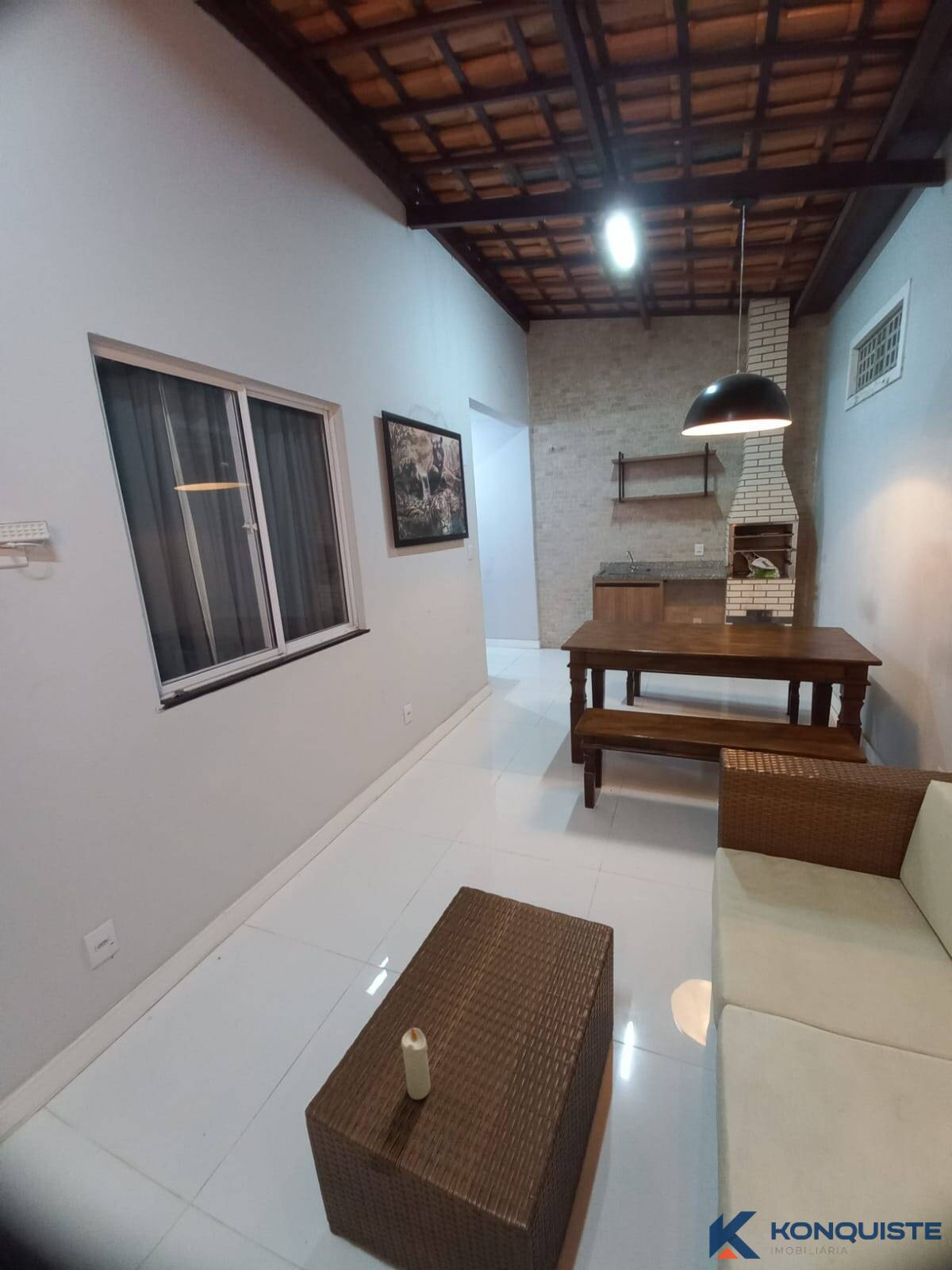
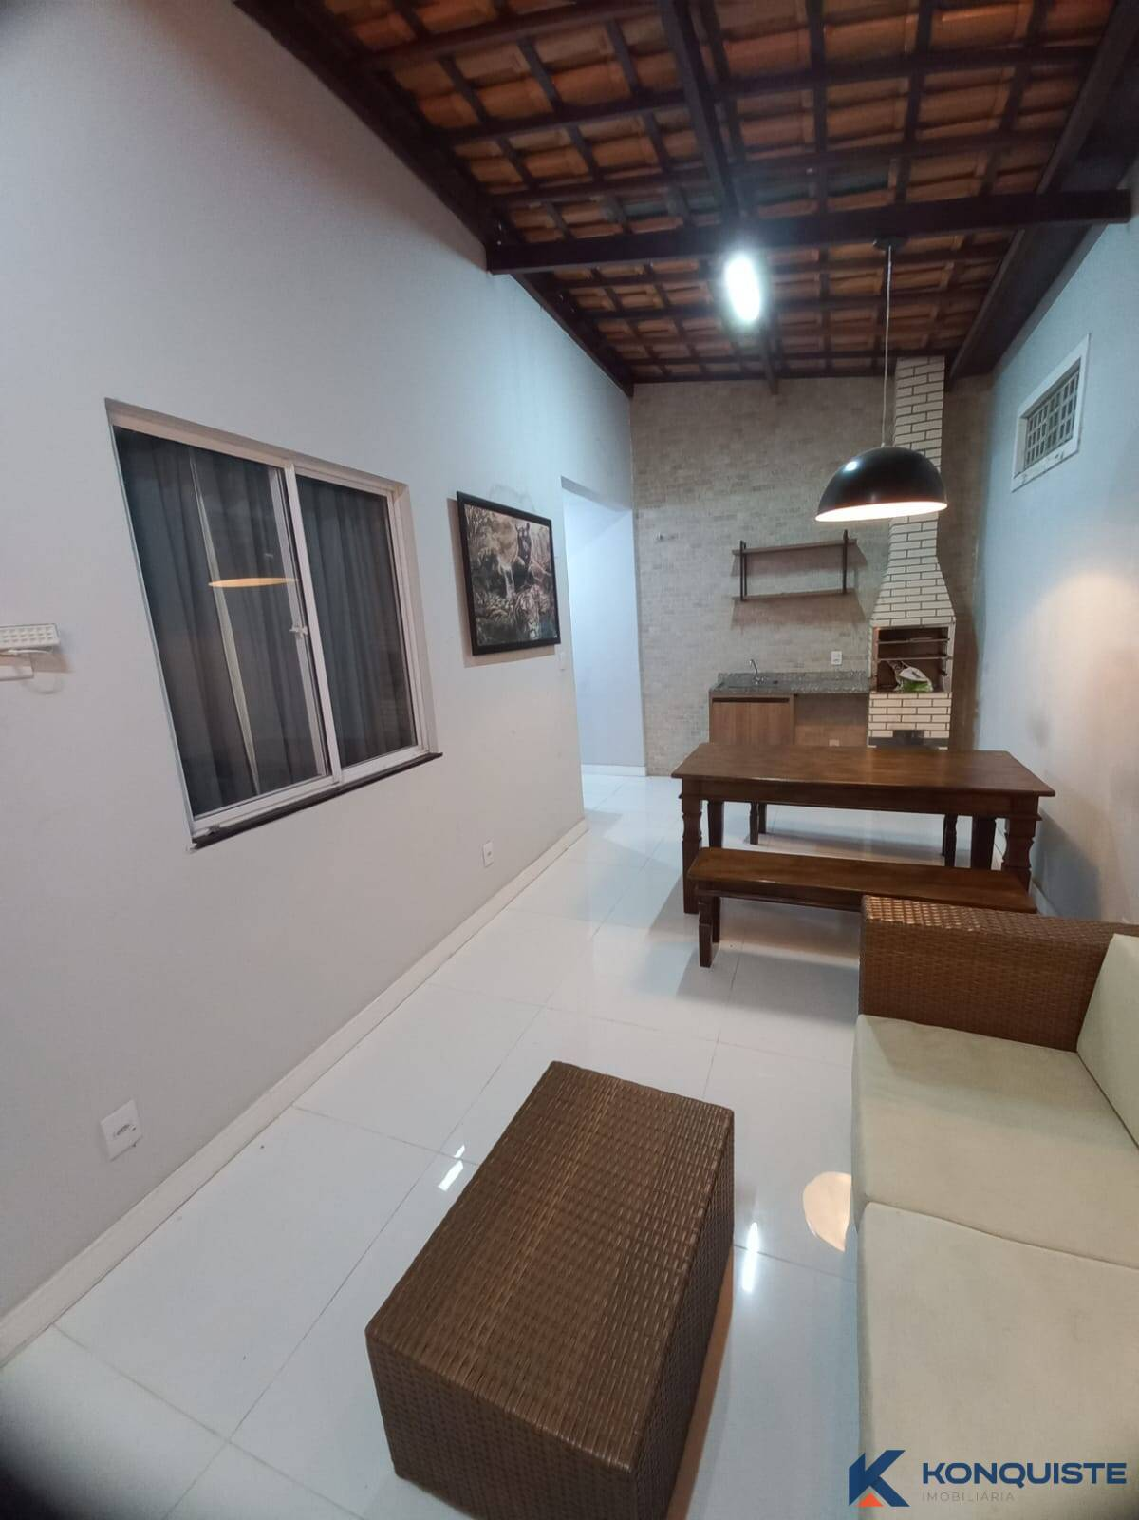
- candle [401,1026,432,1100]
